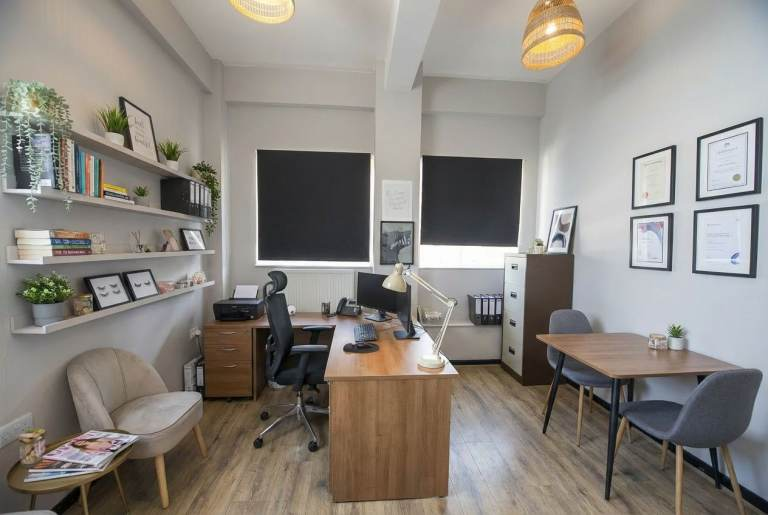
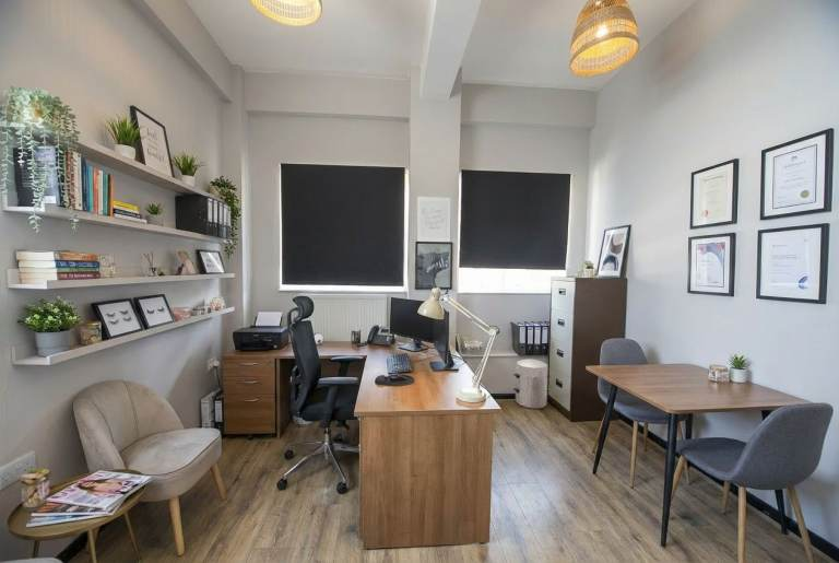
+ waste bin [512,356,551,410]
